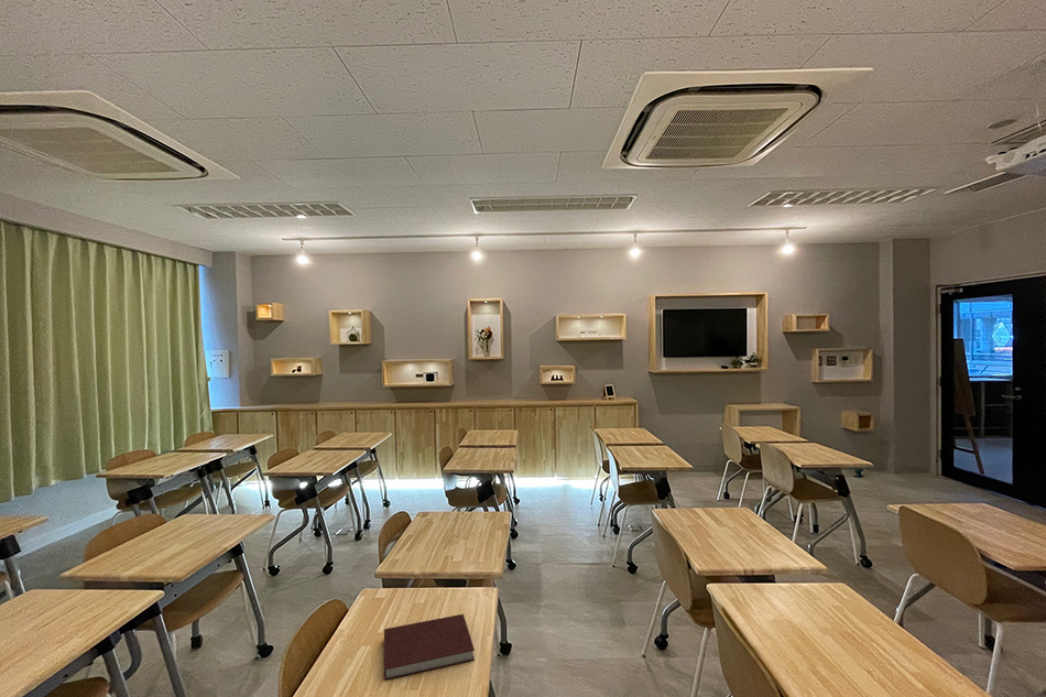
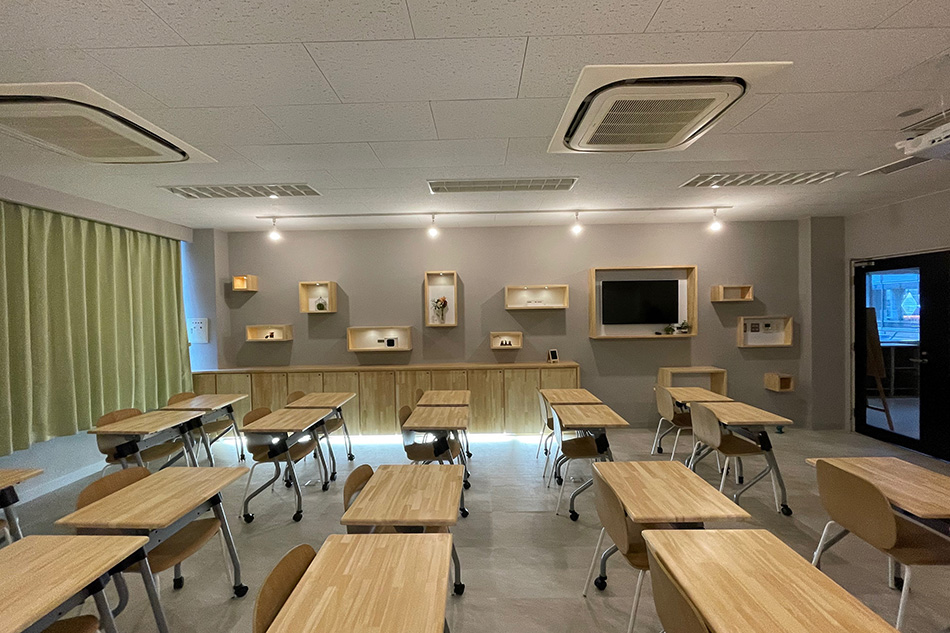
- notebook [383,613,476,682]
